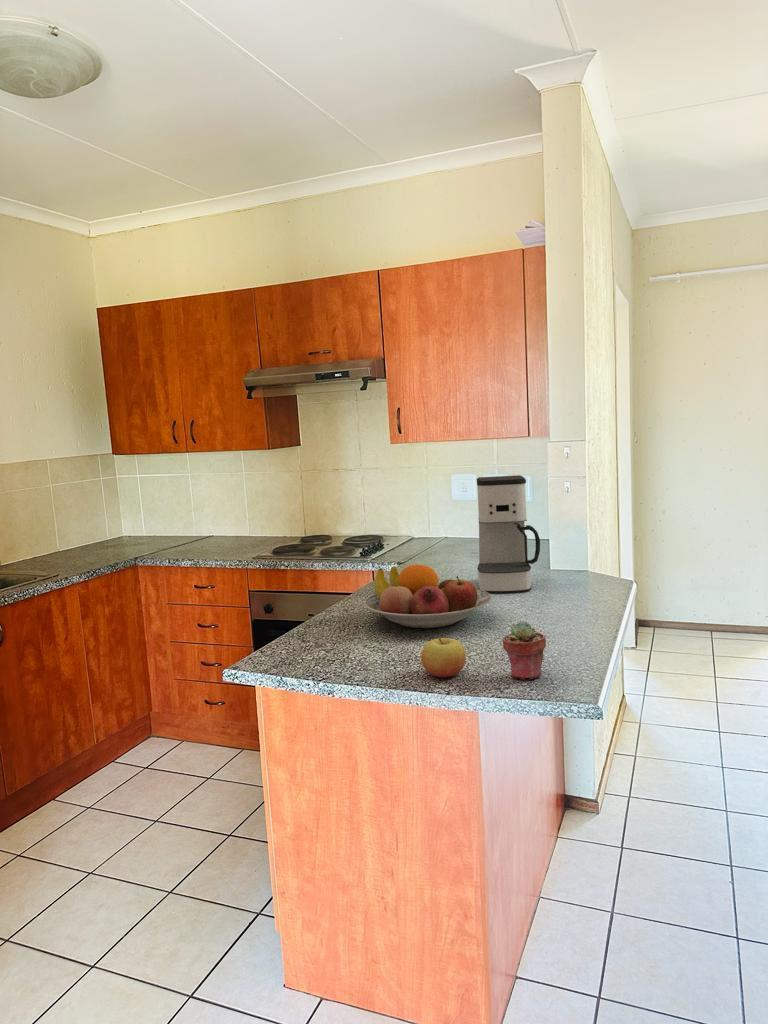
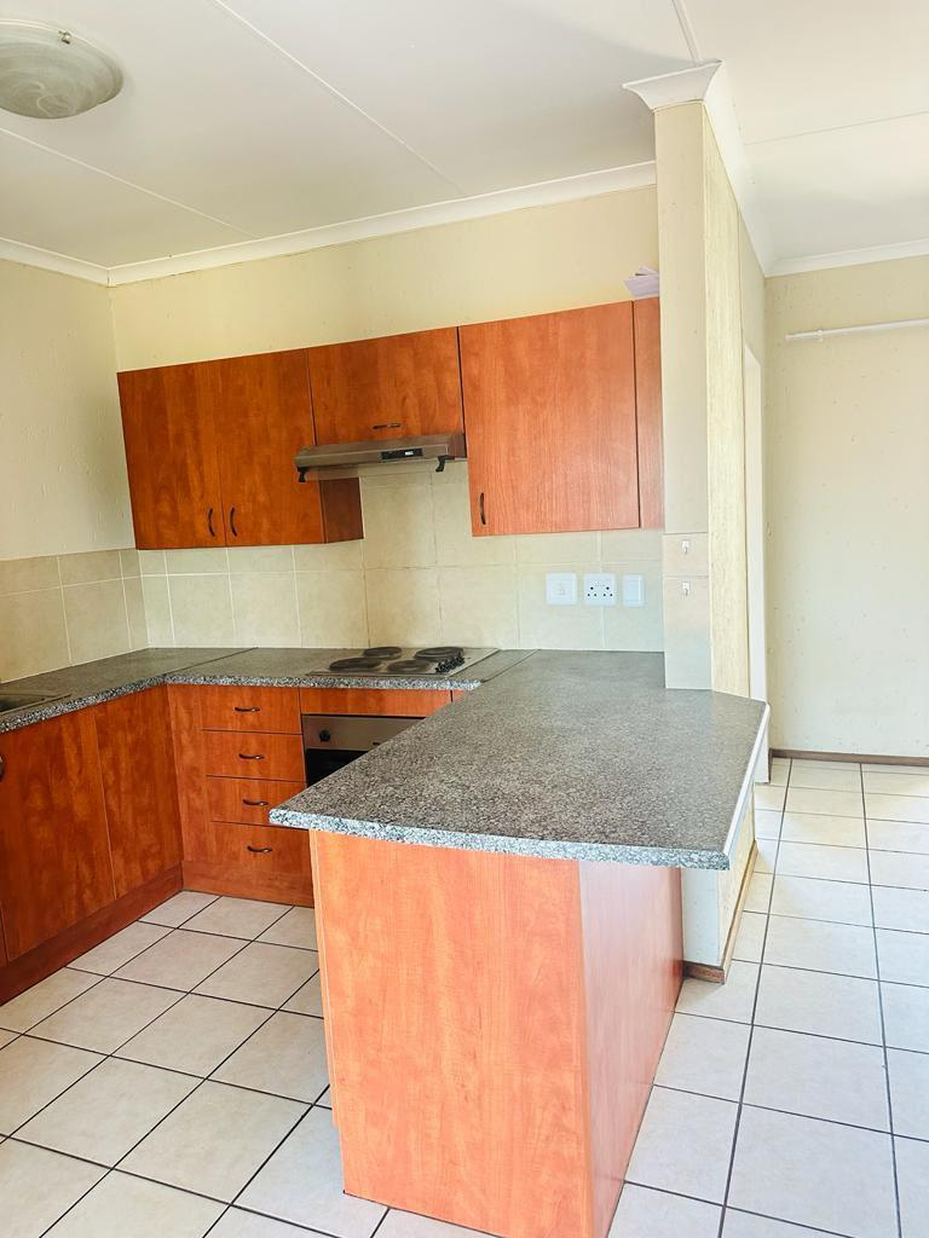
- coffee maker [476,474,541,594]
- fruit bowl [363,564,492,629]
- apple [420,637,467,678]
- potted succulent [501,620,547,680]
